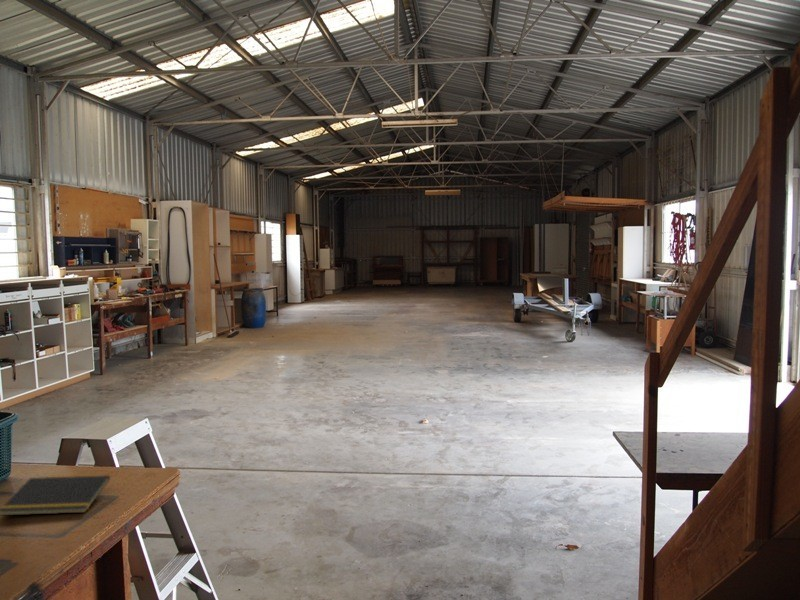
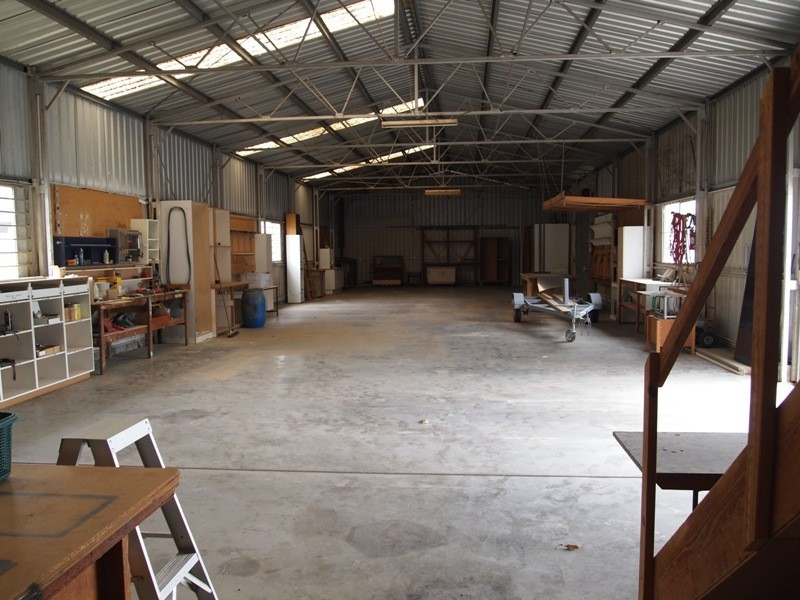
- notepad [0,474,111,517]
